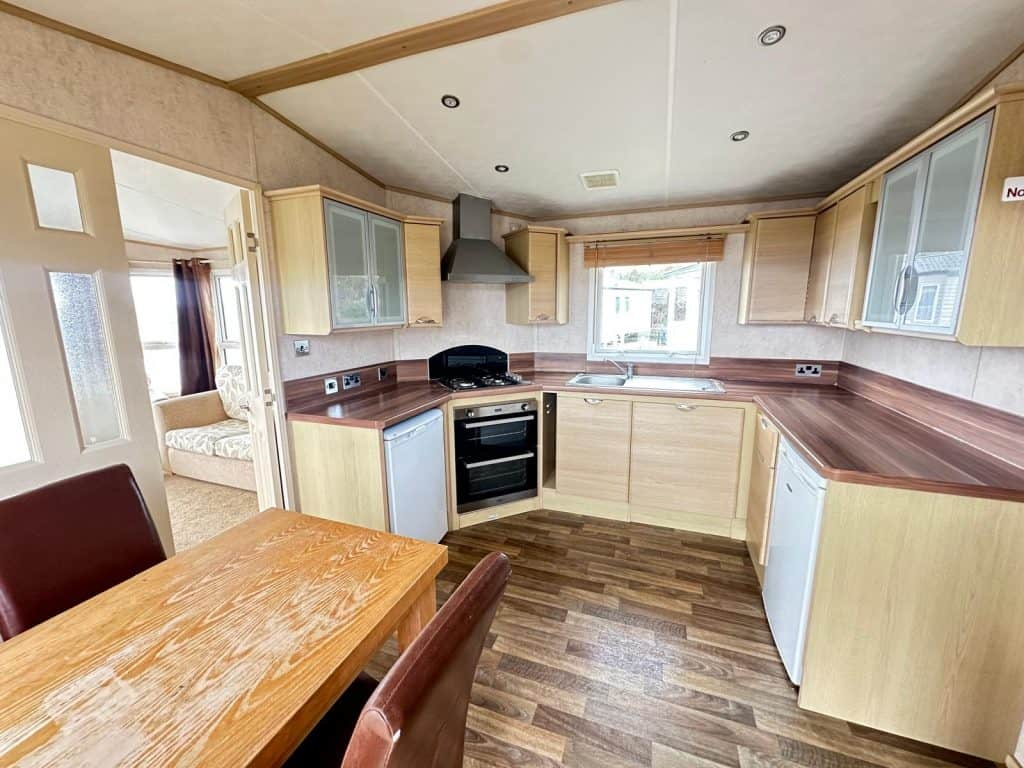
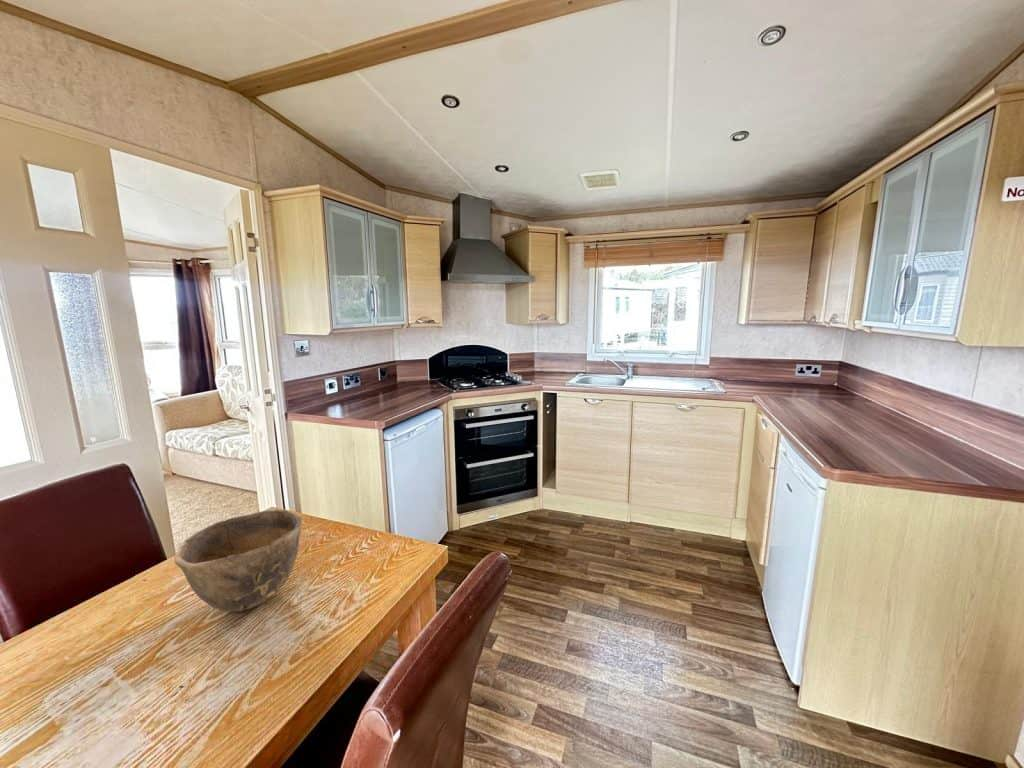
+ bowl [173,509,302,612]
